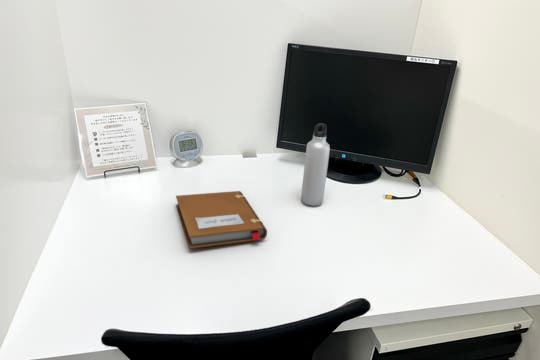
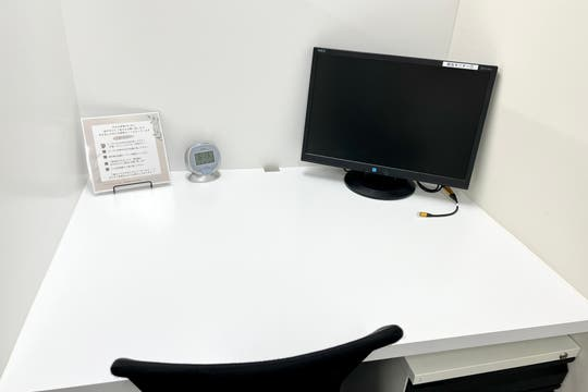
- notebook [175,190,268,249]
- water bottle [300,122,331,207]
